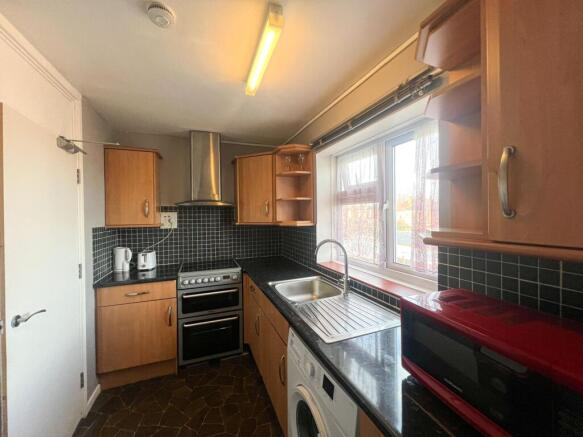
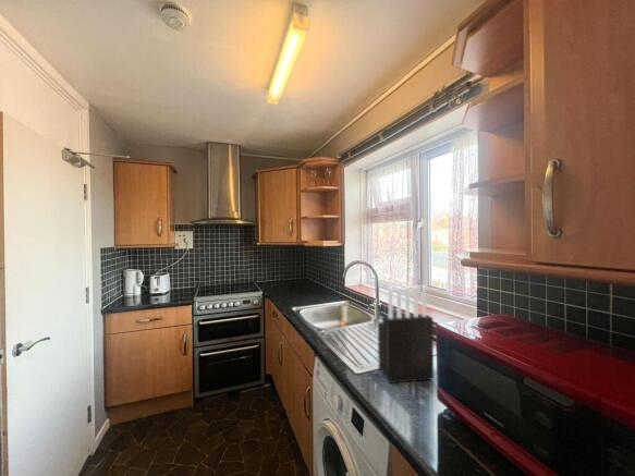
+ knife block [377,284,435,385]
